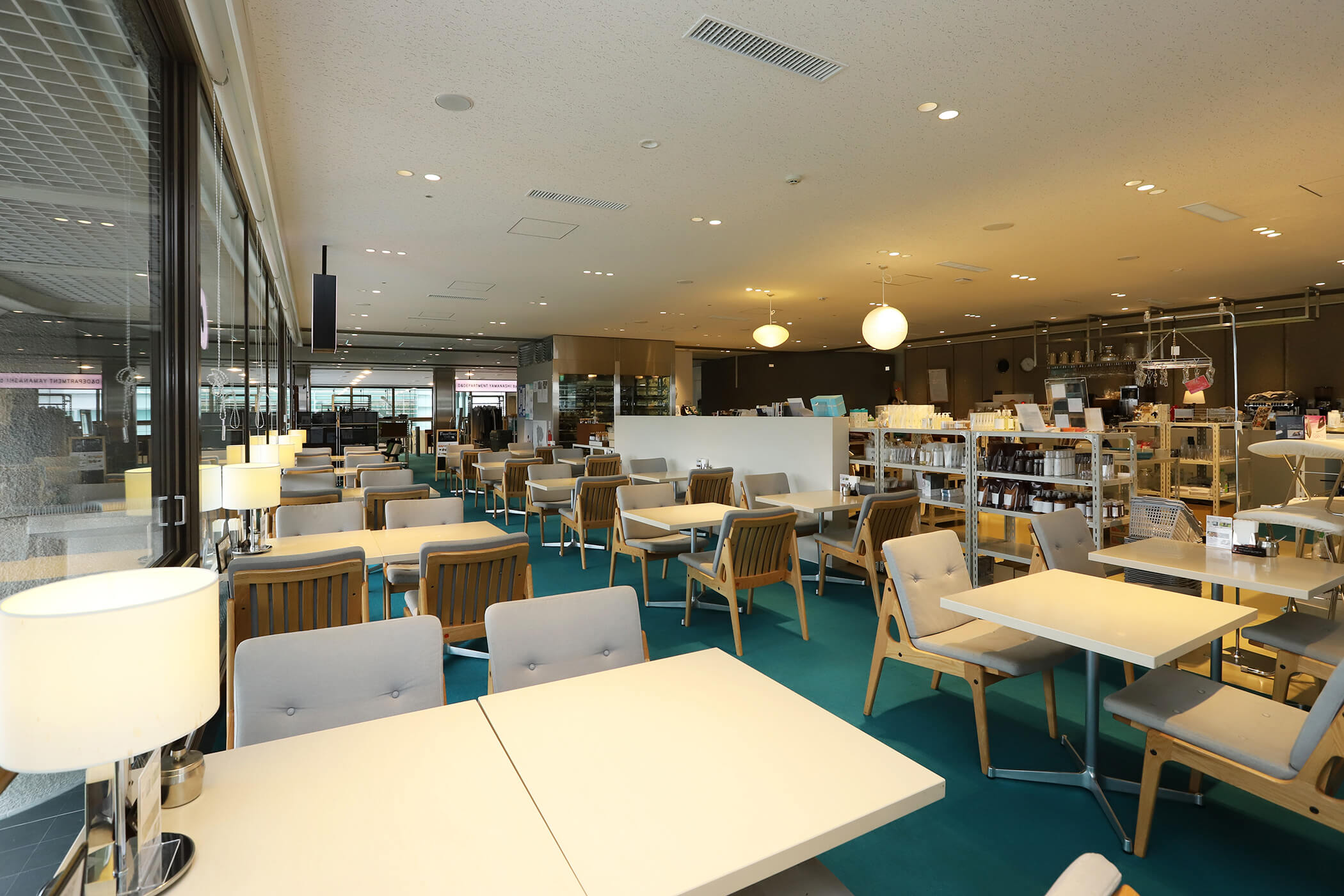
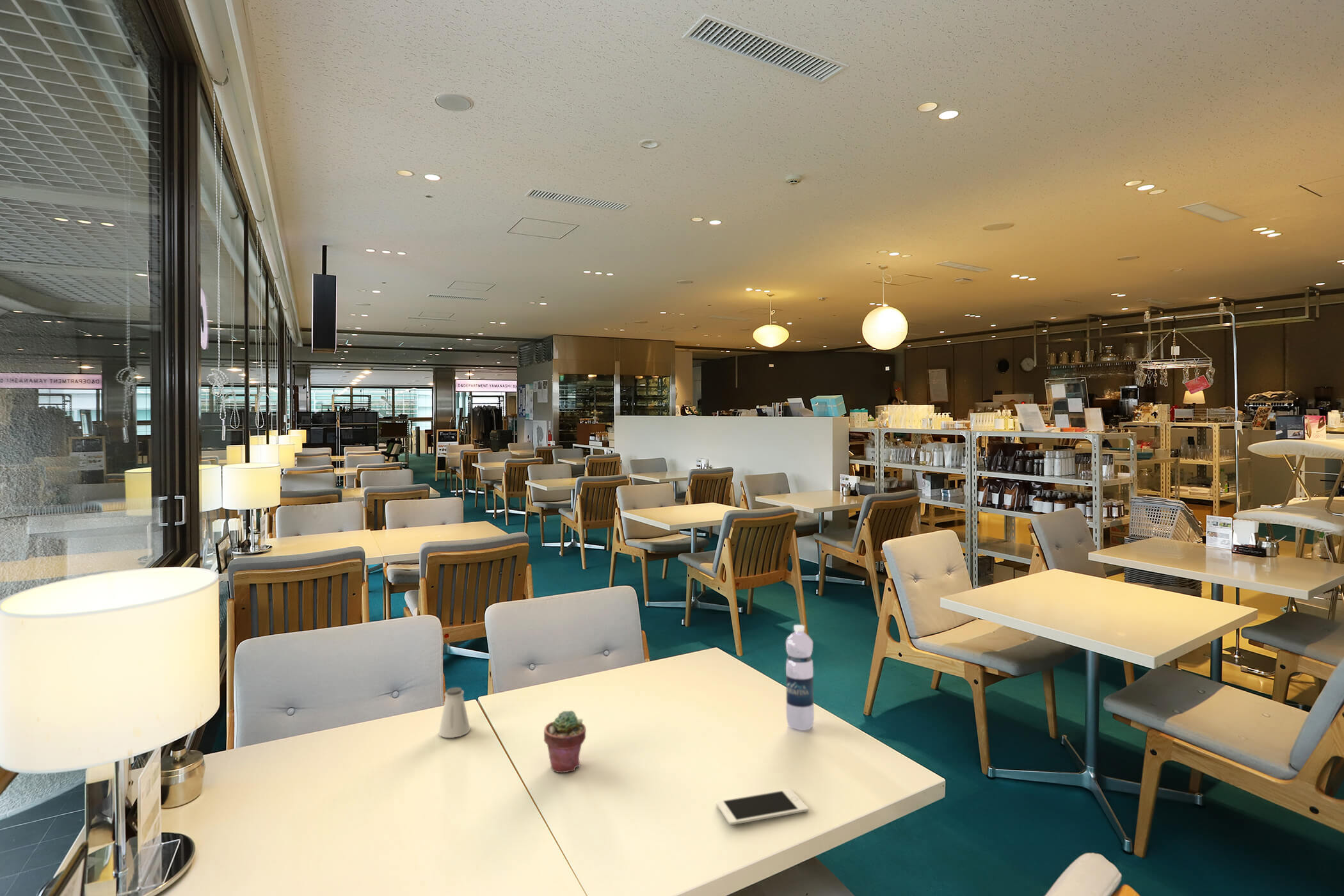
+ potted succulent [543,710,587,773]
+ water bottle [785,624,815,731]
+ saltshaker [438,687,471,739]
+ cell phone [716,788,809,826]
